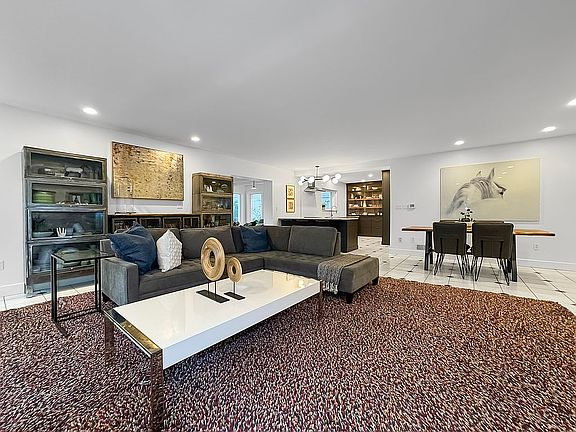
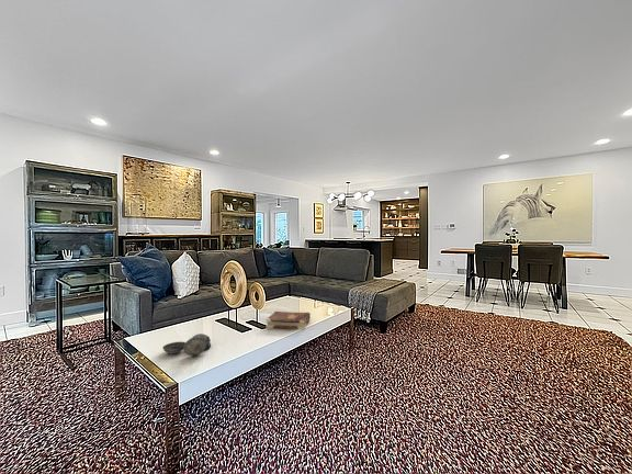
+ book [264,311,312,330]
+ decorative bowl [161,332,212,357]
